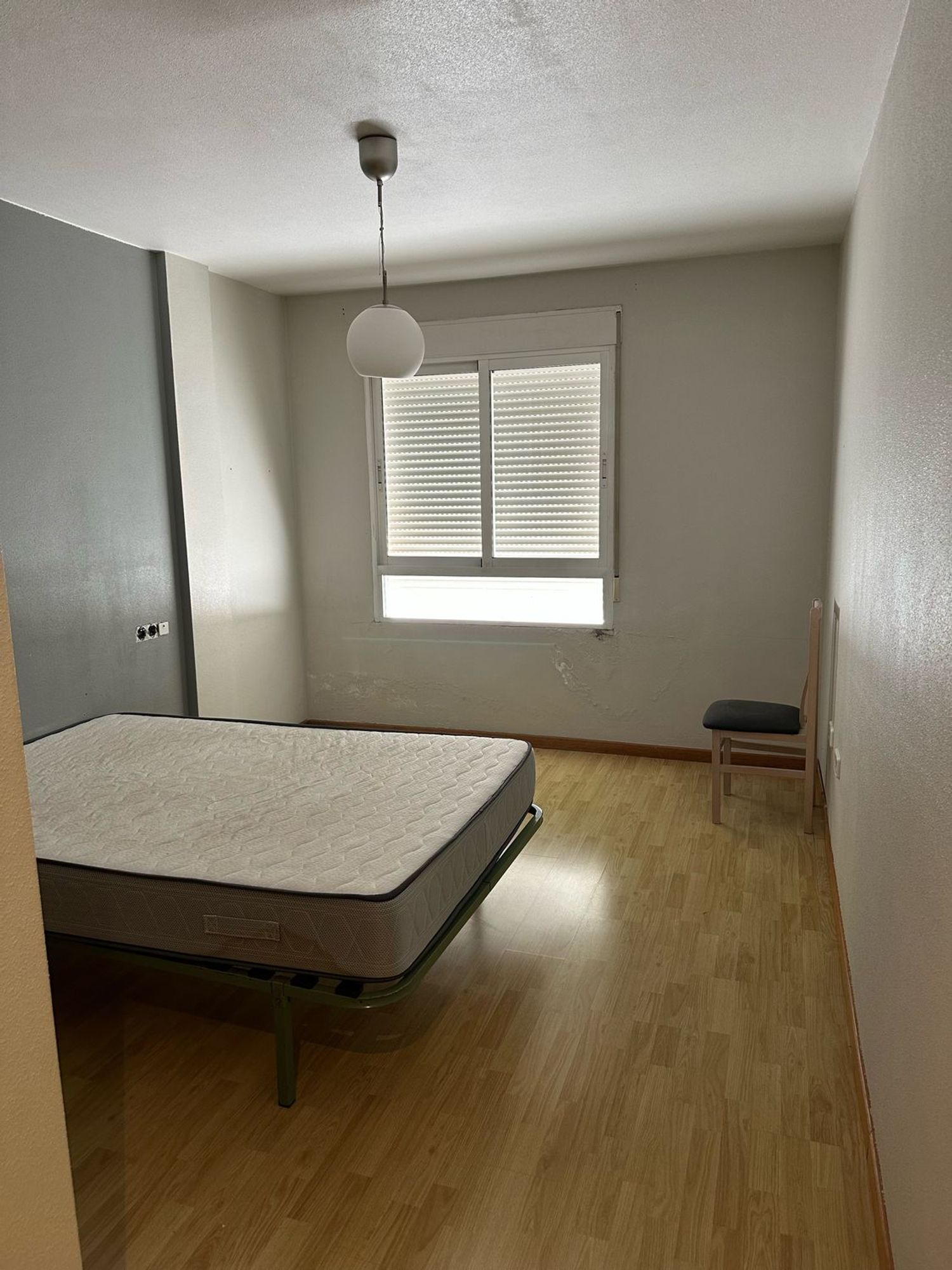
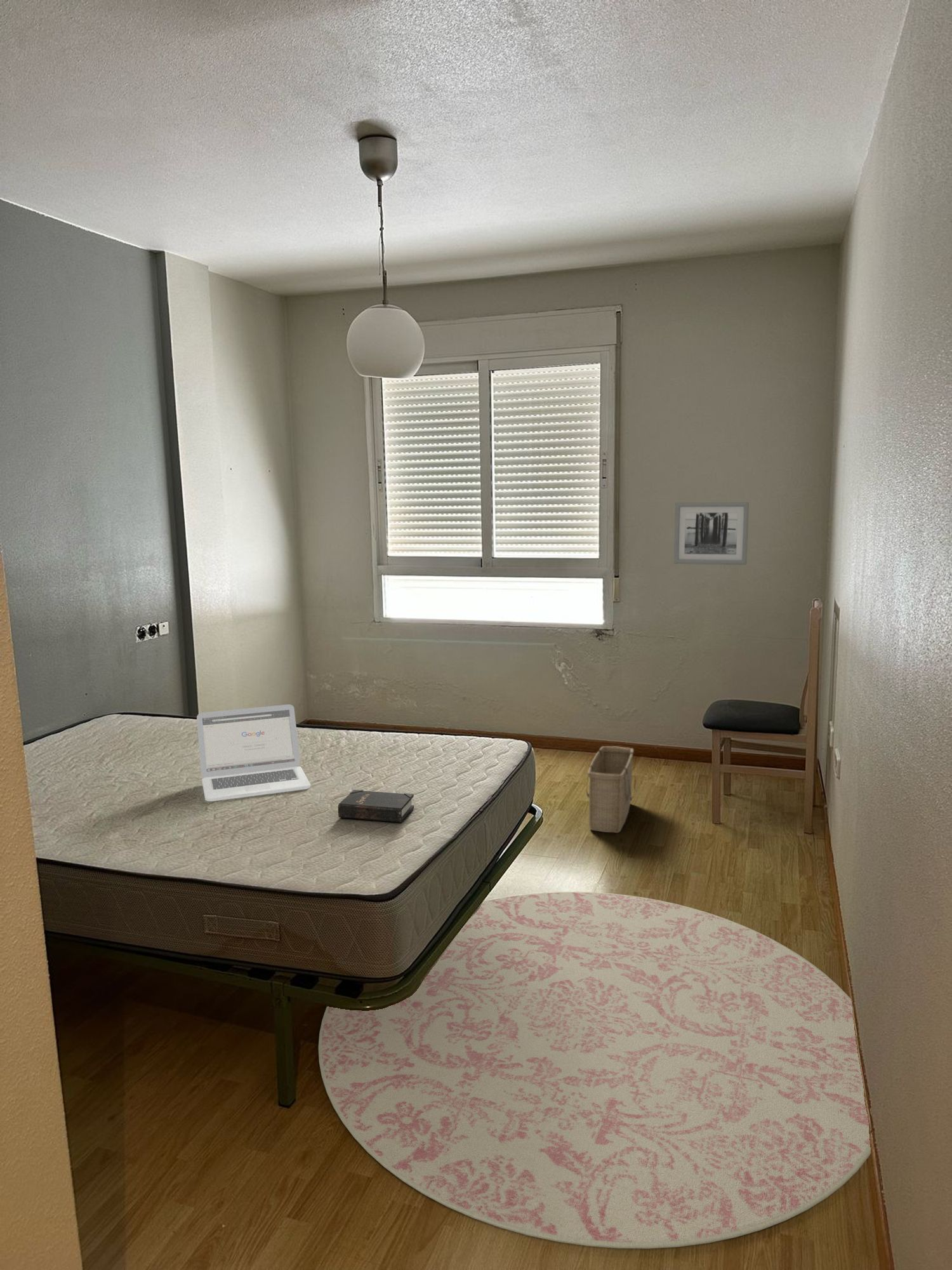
+ hardback book [338,789,414,823]
+ laptop [196,704,311,802]
+ wall art [673,502,750,566]
+ rug [318,891,872,1250]
+ basket [586,745,636,834]
